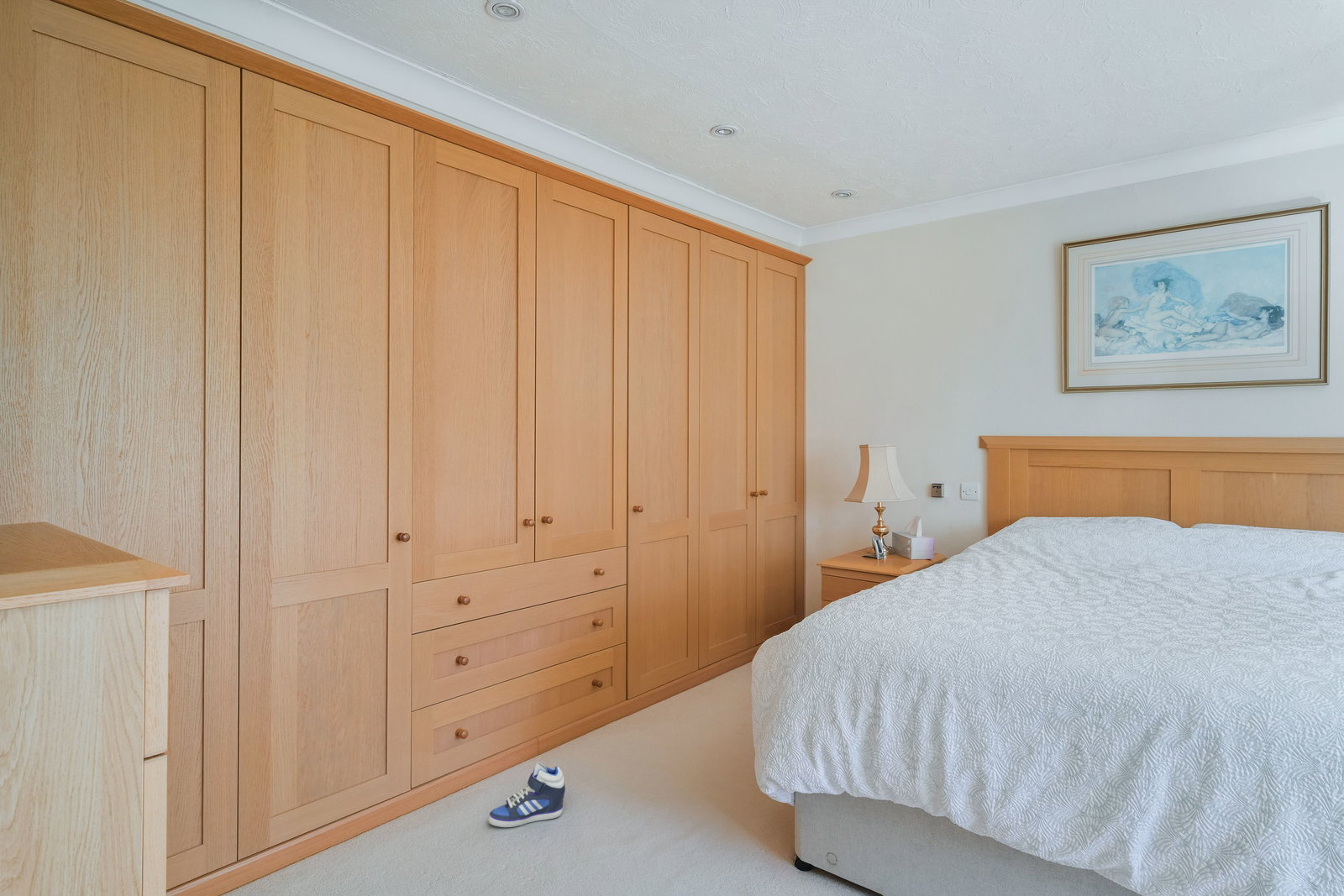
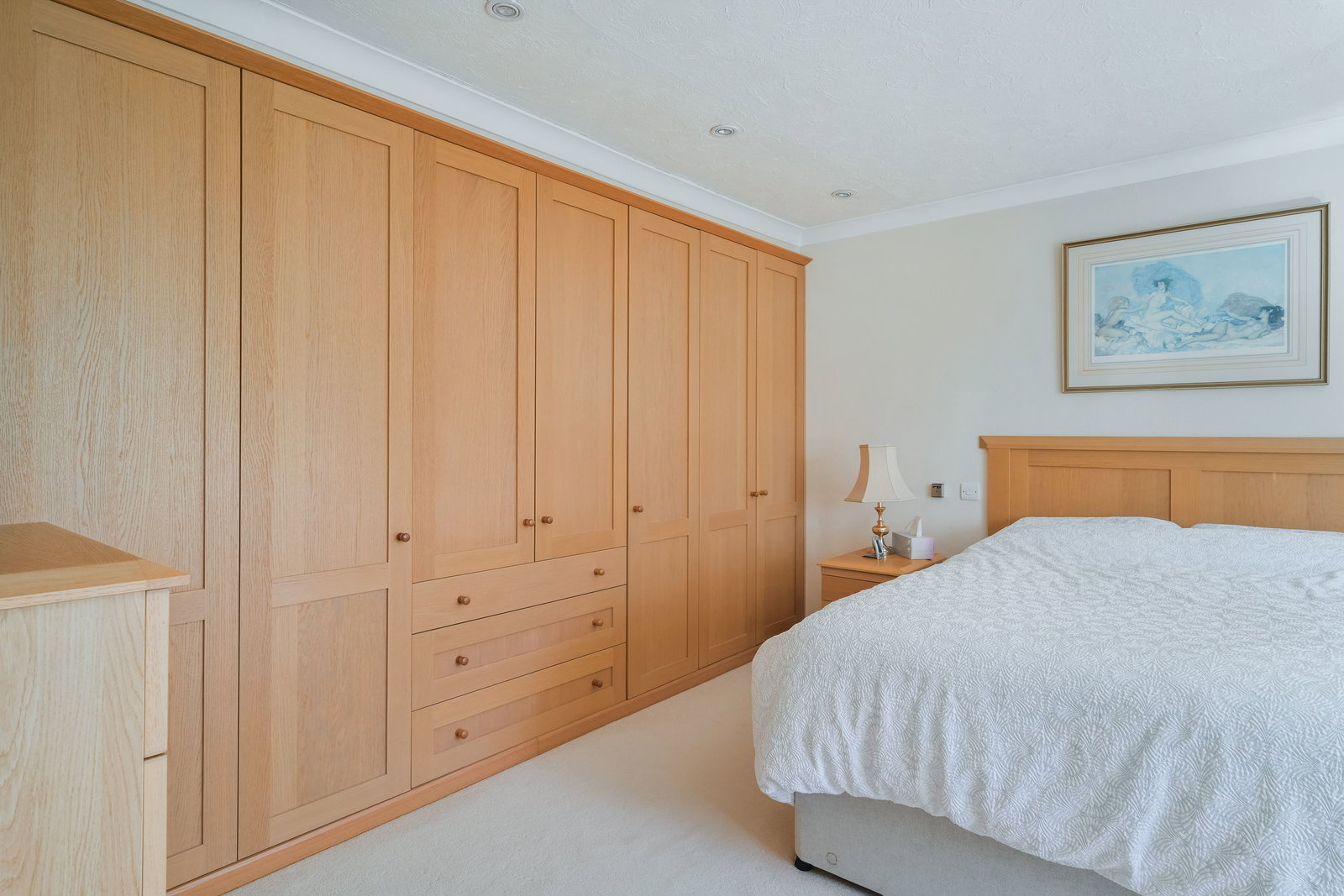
- sneaker [488,762,566,828]
